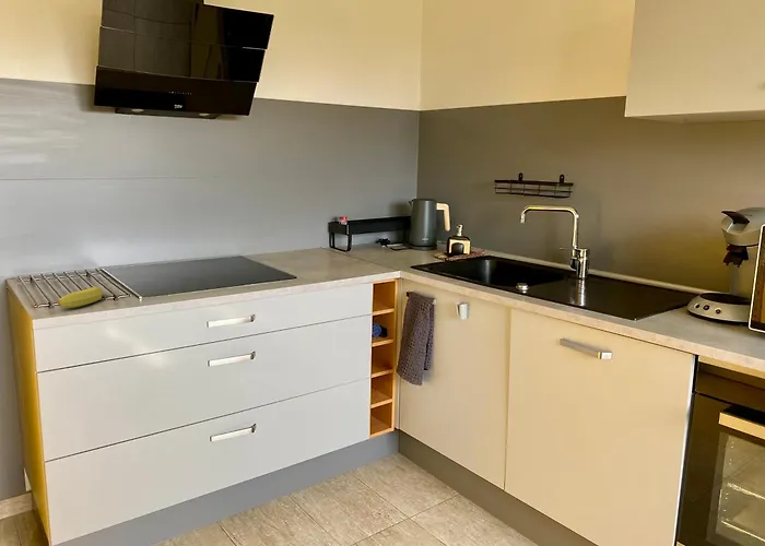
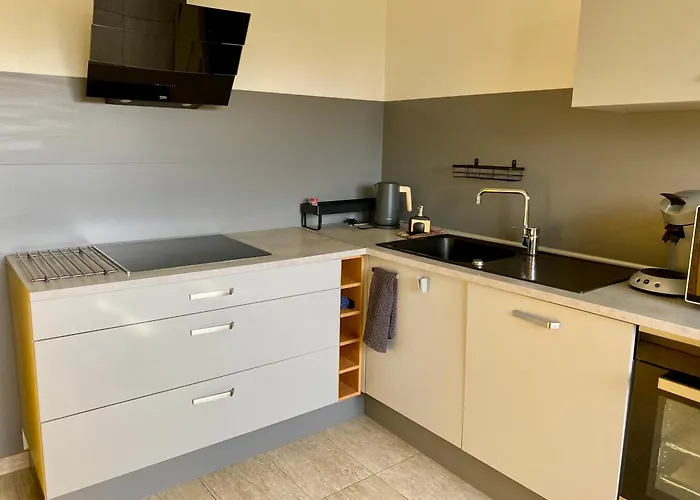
- fruit [57,285,104,309]
